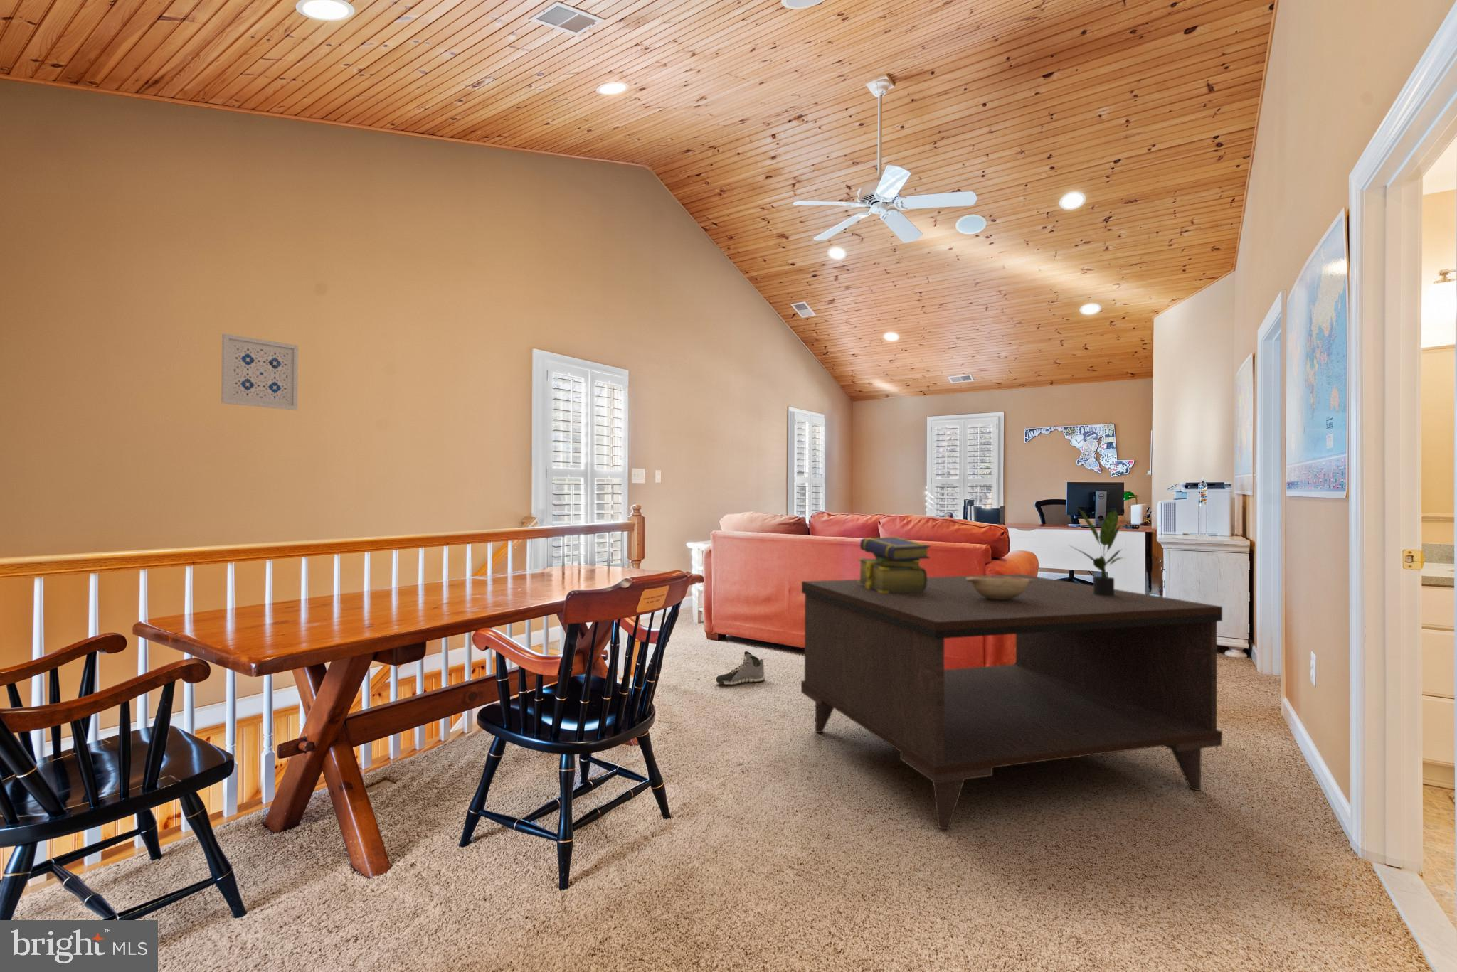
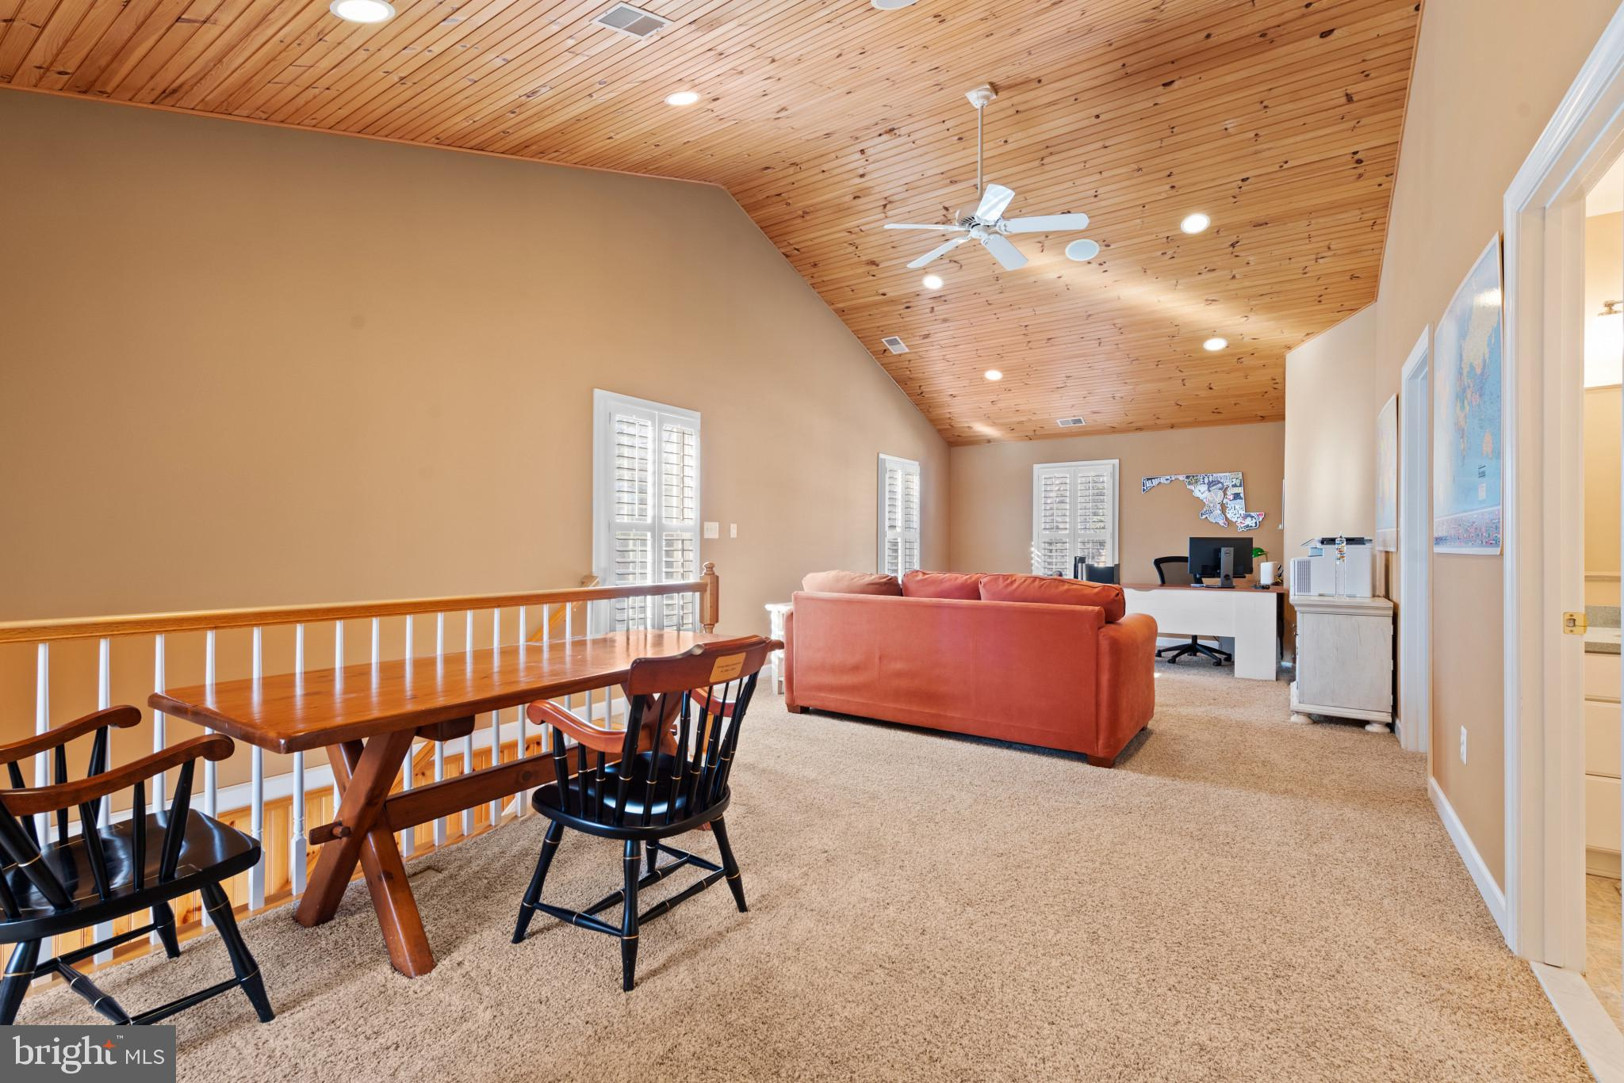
- stack of books [857,536,931,593]
- potted plant [1068,508,1126,596]
- coffee table [801,573,1223,830]
- sneaker [716,651,766,687]
- wall art [220,333,298,411]
- decorative bowl [967,576,1034,600]
